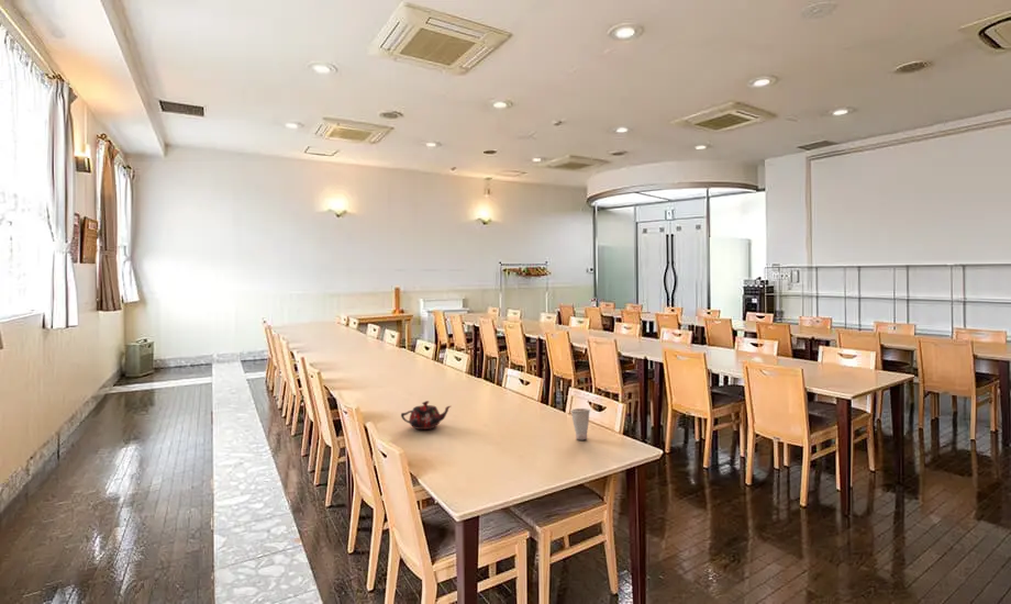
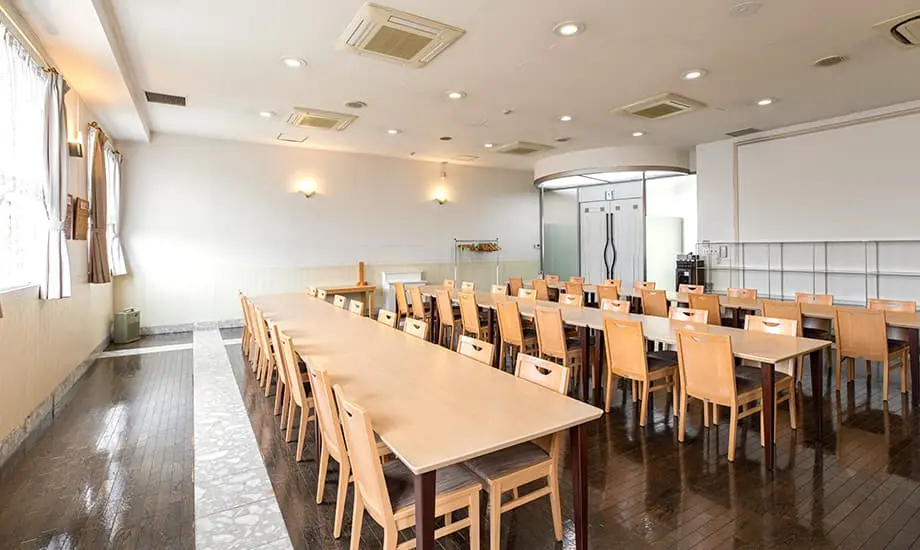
- cup [569,407,591,440]
- teapot [400,400,452,430]
